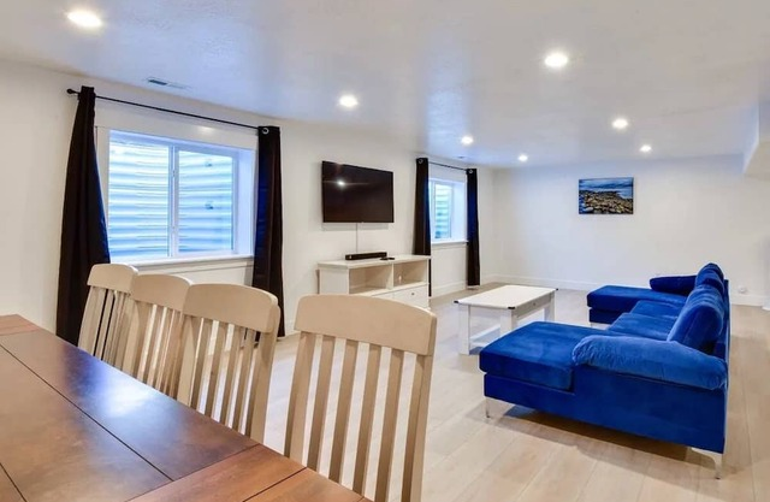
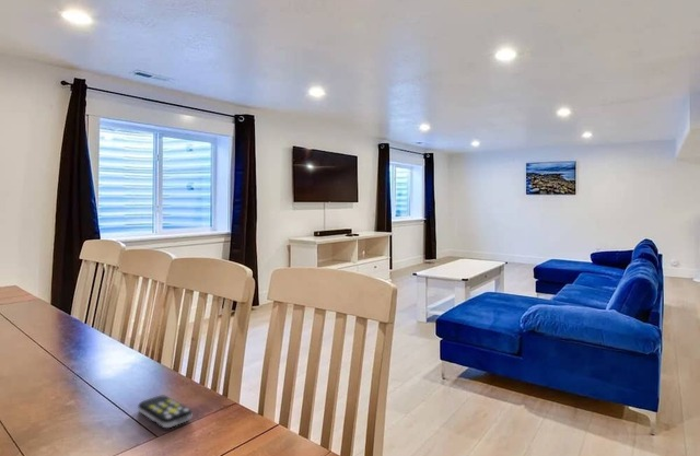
+ remote control [137,395,192,429]
